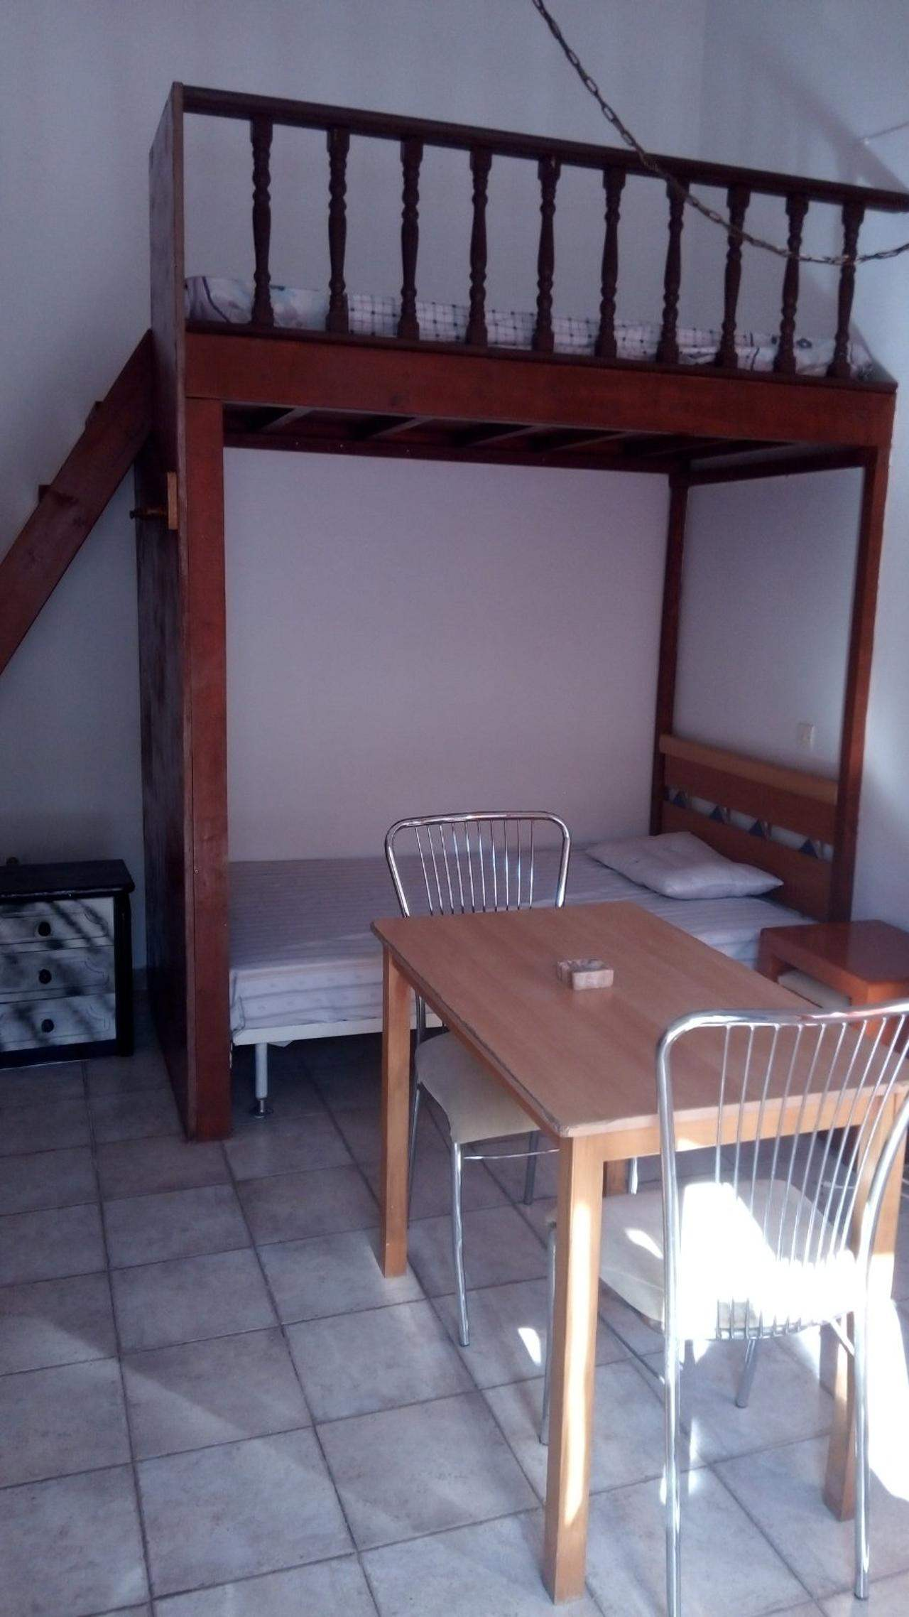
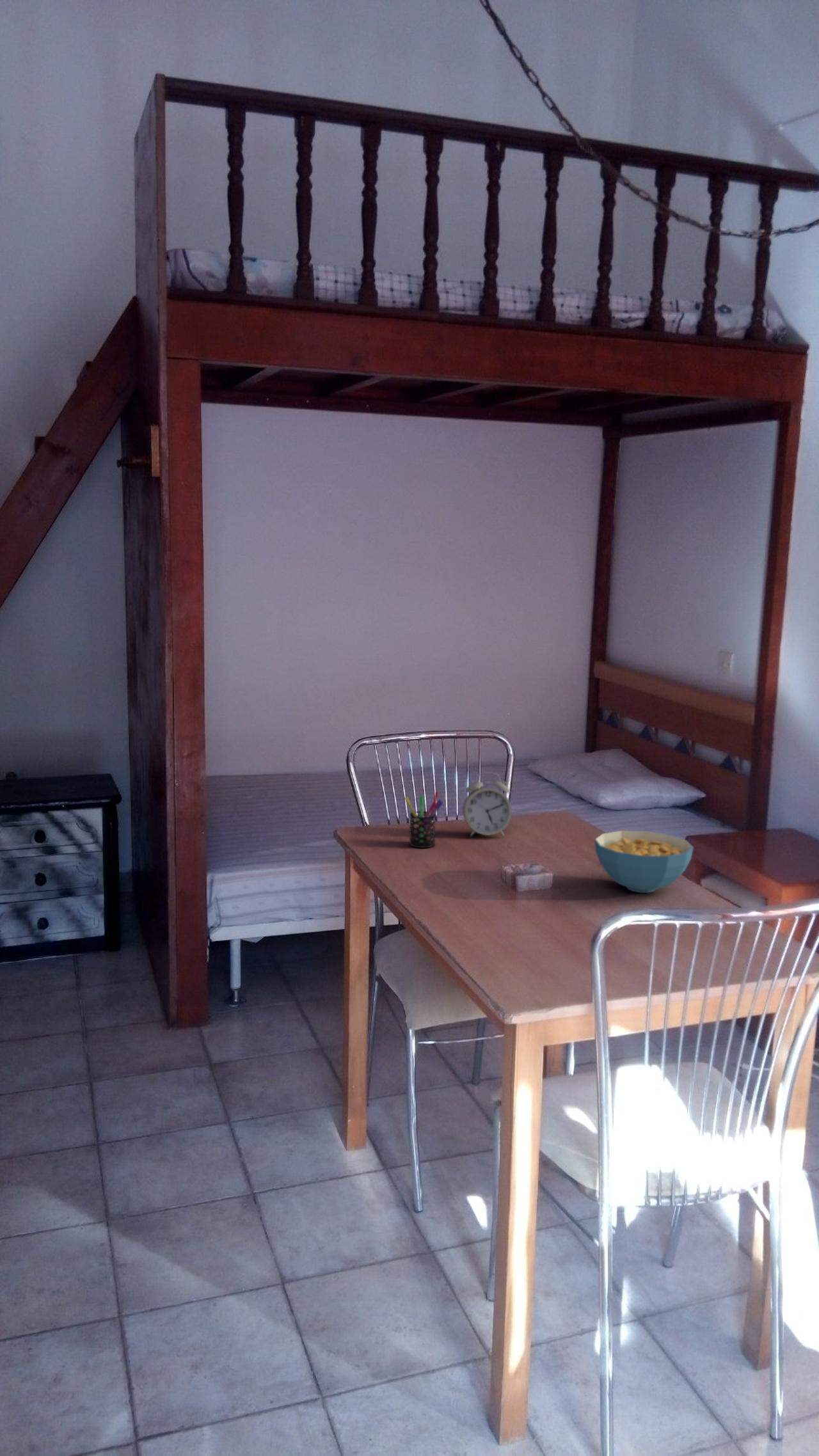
+ cereal bowl [594,830,694,893]
+ alarm clock [462,772,513,837]
+ pen holder [404,791,443,848]
